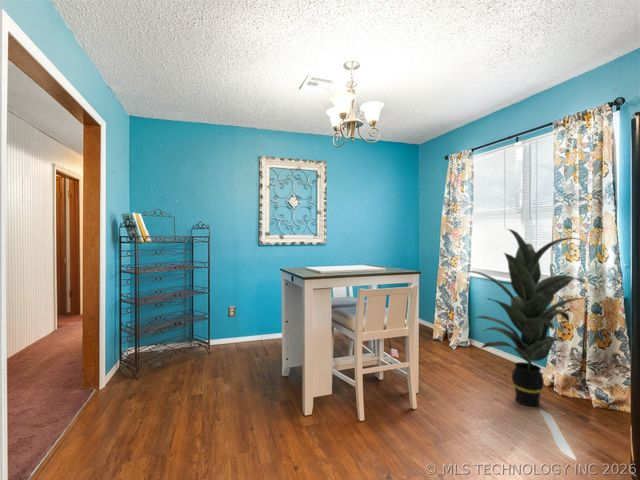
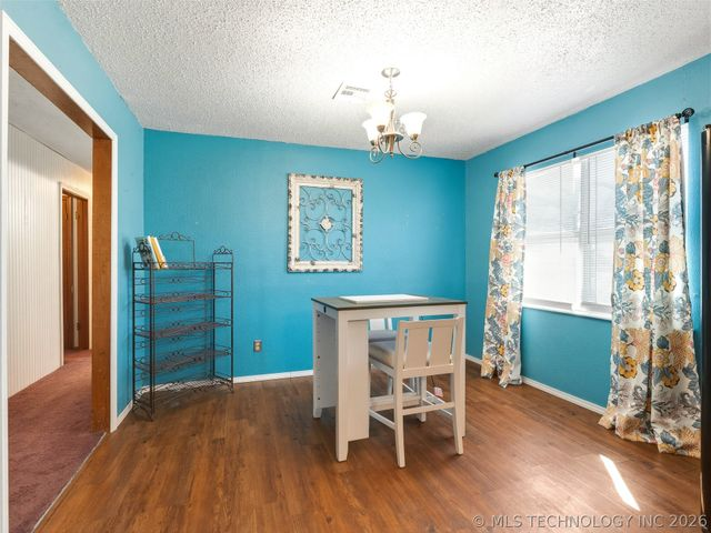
- indoor plant [460,228,588,407]
